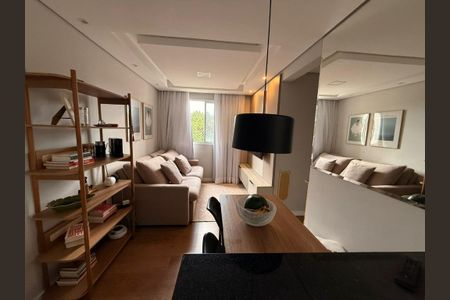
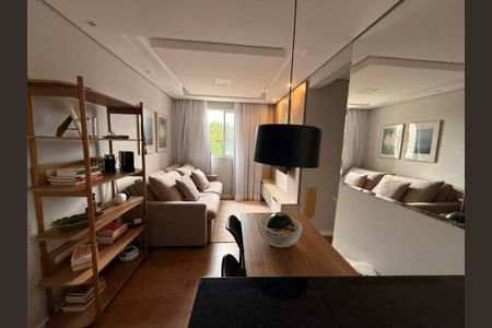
- remote control [393,255,423,292]
